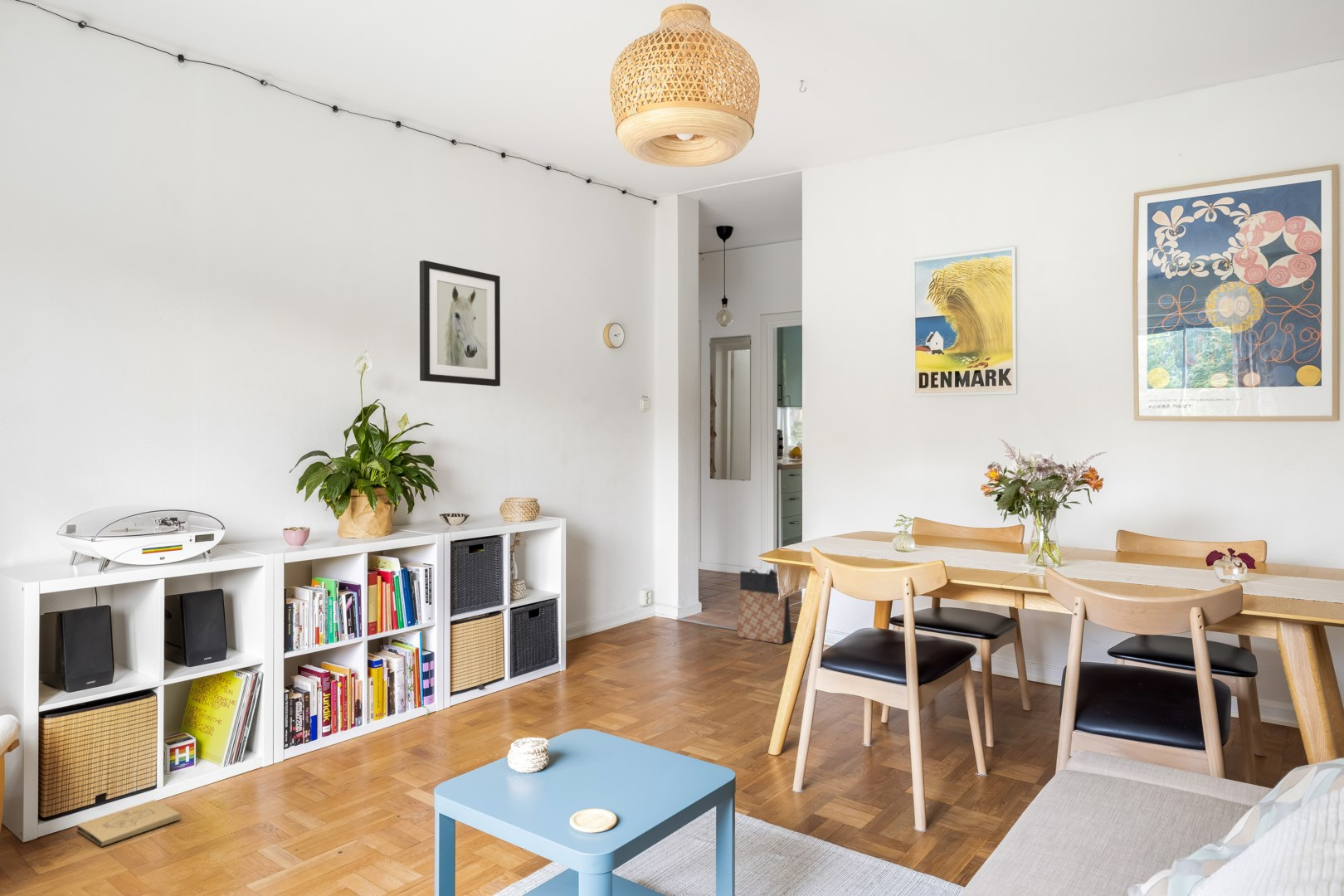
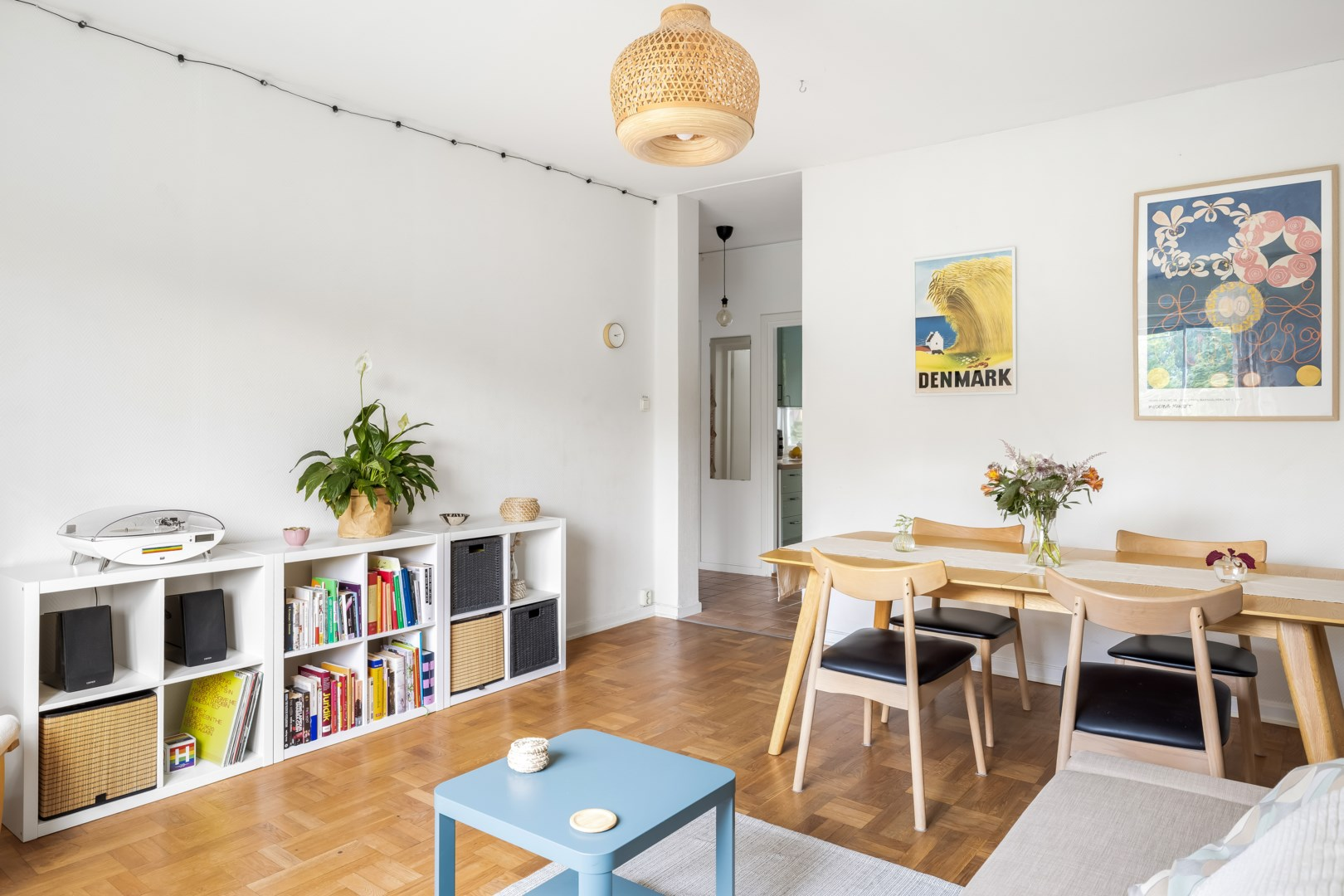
- bag [736,567,793,645]
- wall art [419,260,501,387]
- box [76,799,181,847]
